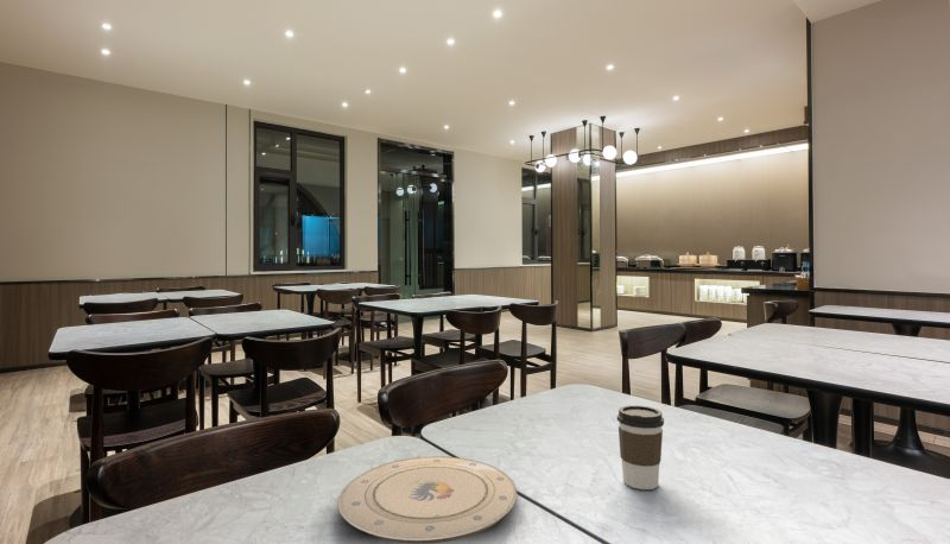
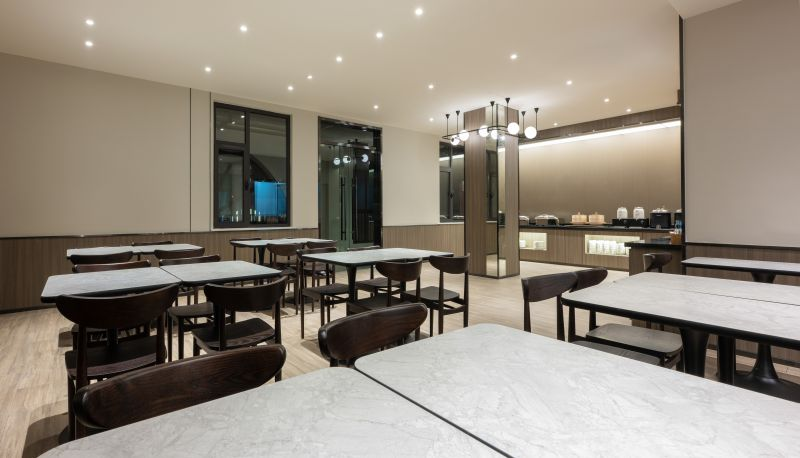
- plate [337,455,518,544]
- coffee cup [616,404,665,491]
